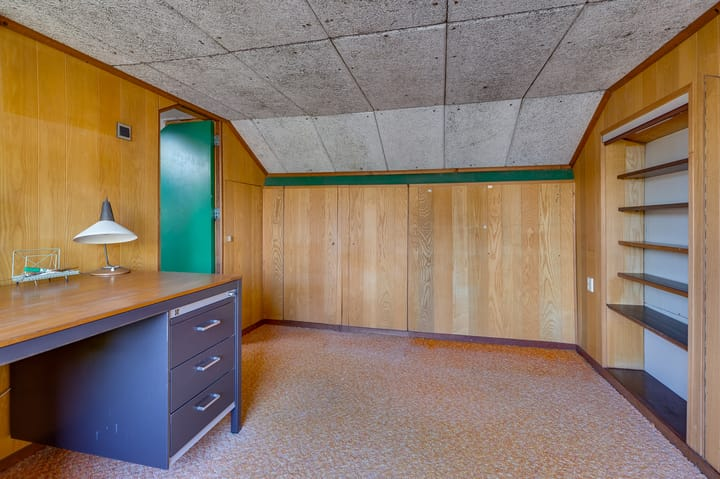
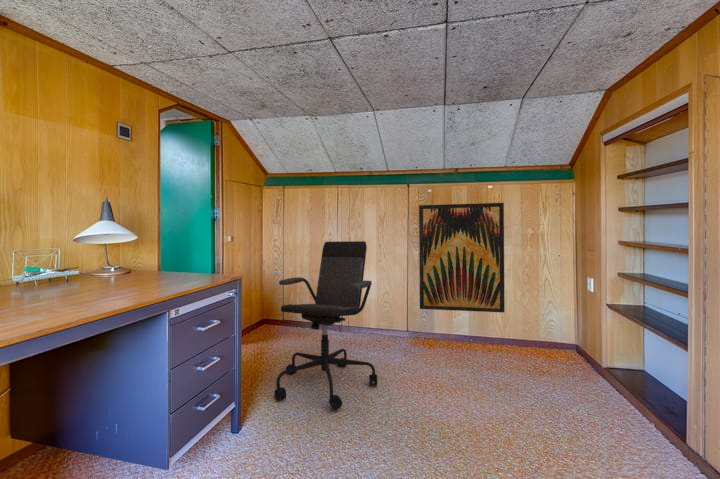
+ office chair [273,240,379,411]
+ wall art [418,202,506,313]
